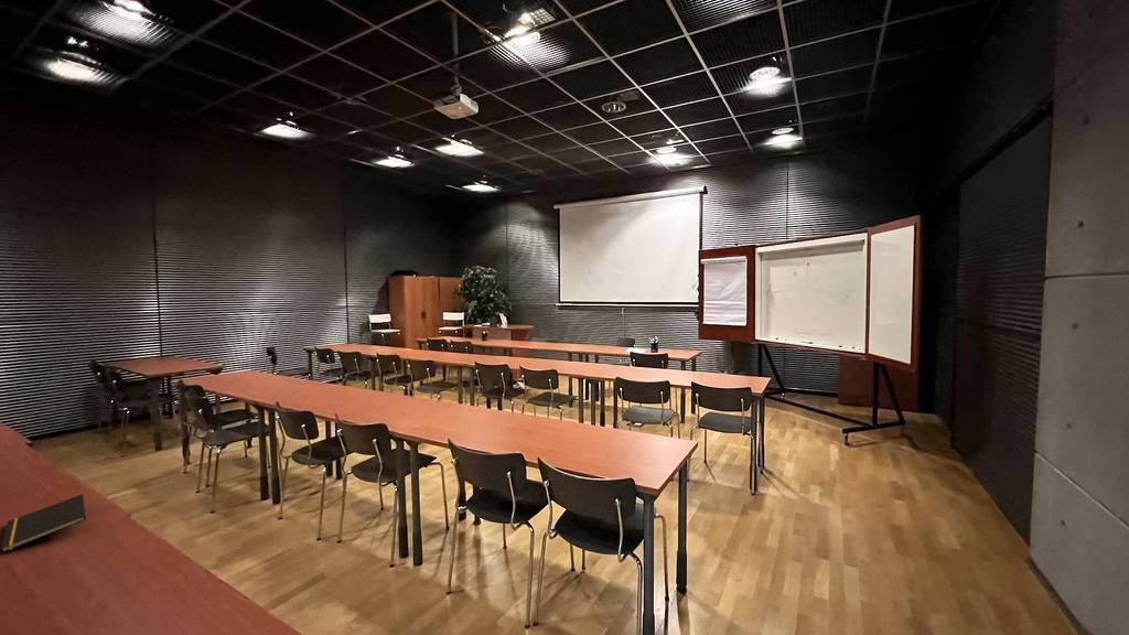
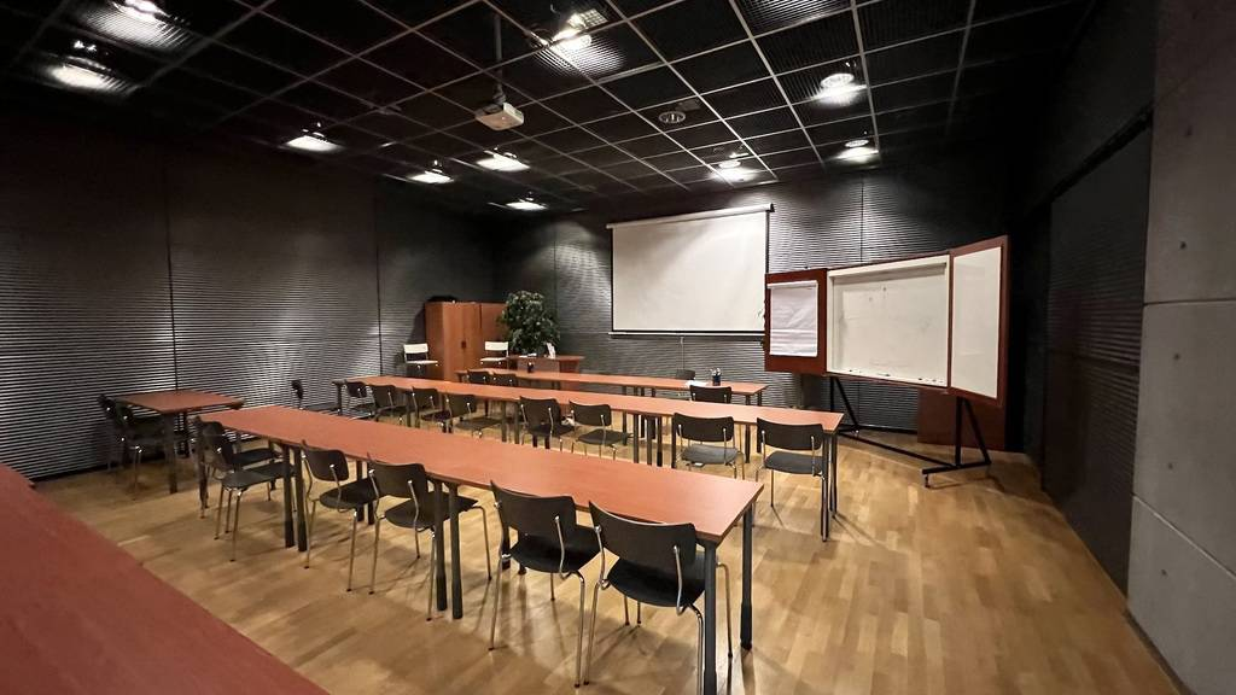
- notepad [0,494,87,553]
